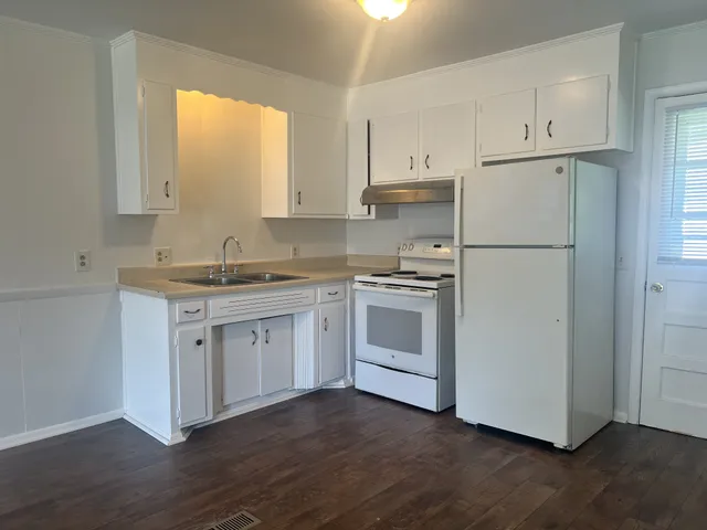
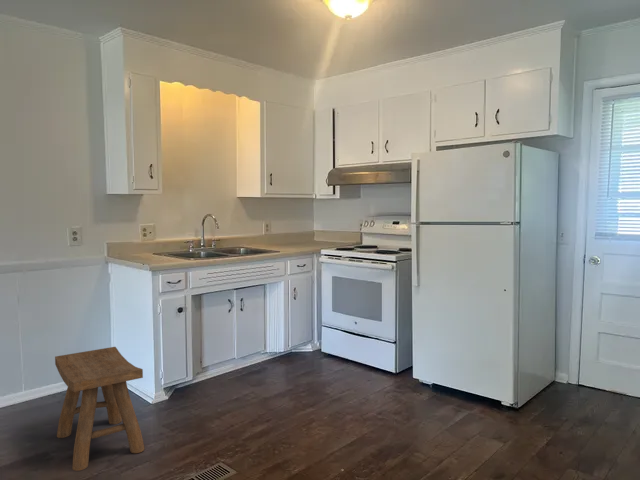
+ stool [54,346,145,472]
